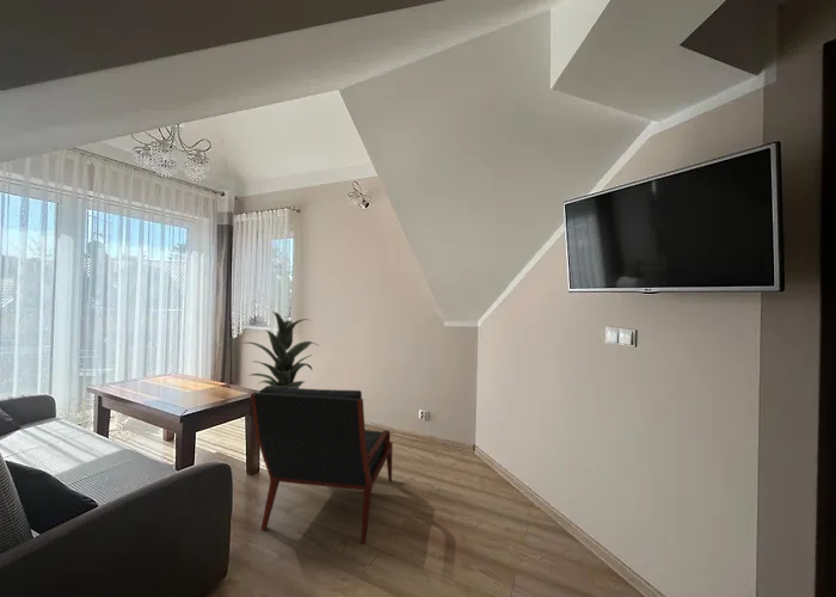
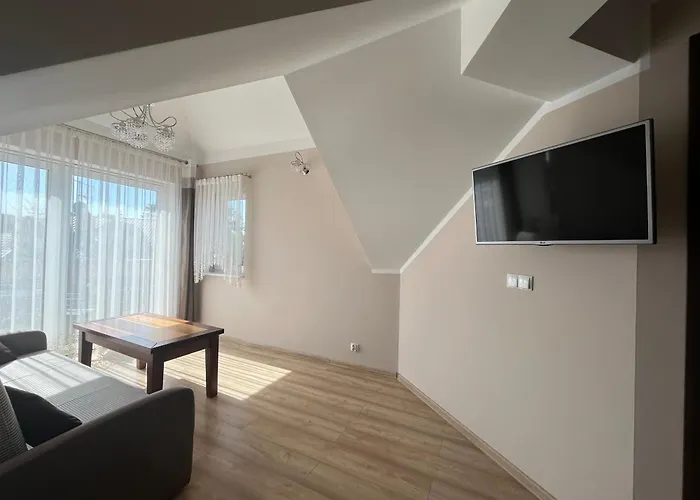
- armchair [250,384,394,544]
- indoor plant [240,310,319,393]
